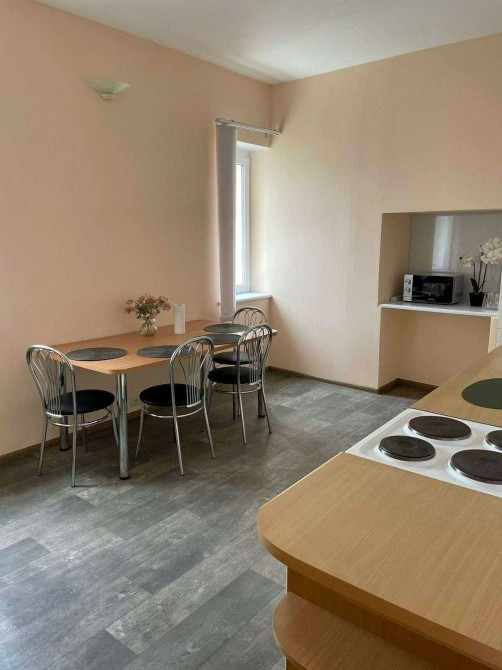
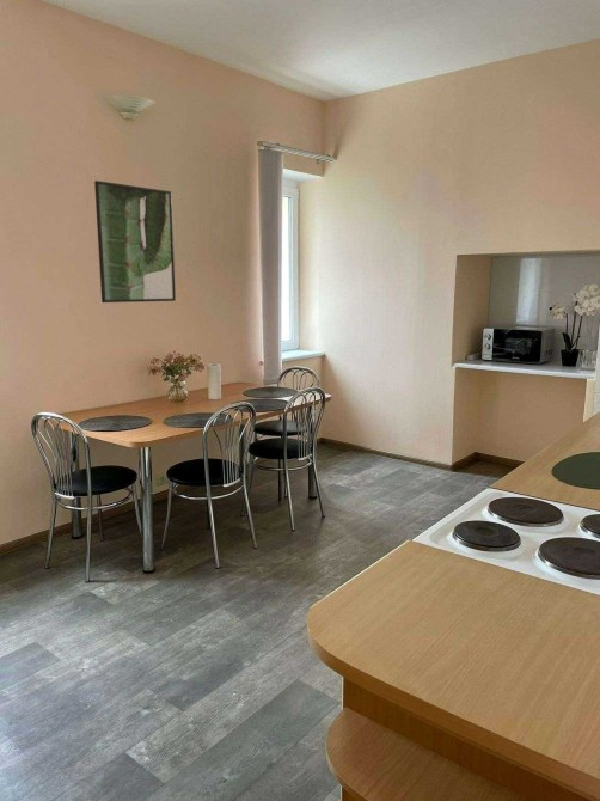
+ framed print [93,179,177,304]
